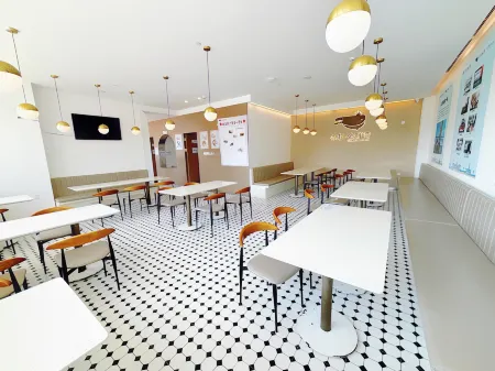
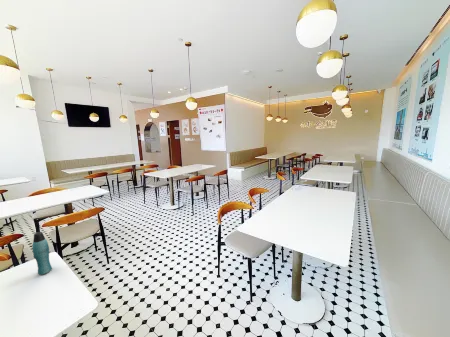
+ bottle [31,231,53,276]
